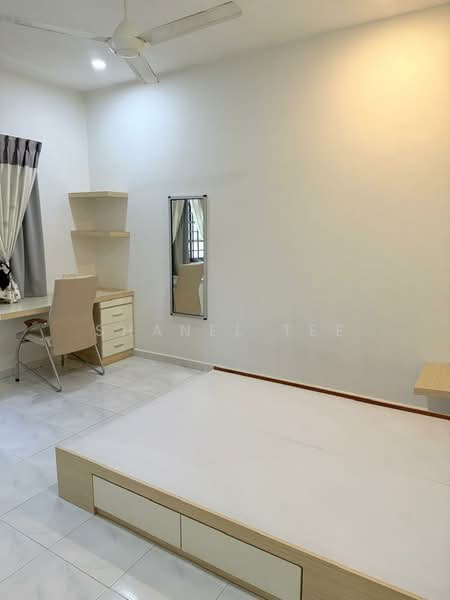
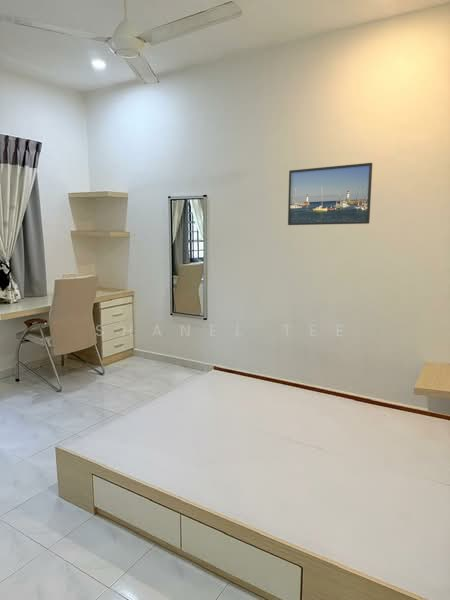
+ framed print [287,162,373,226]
